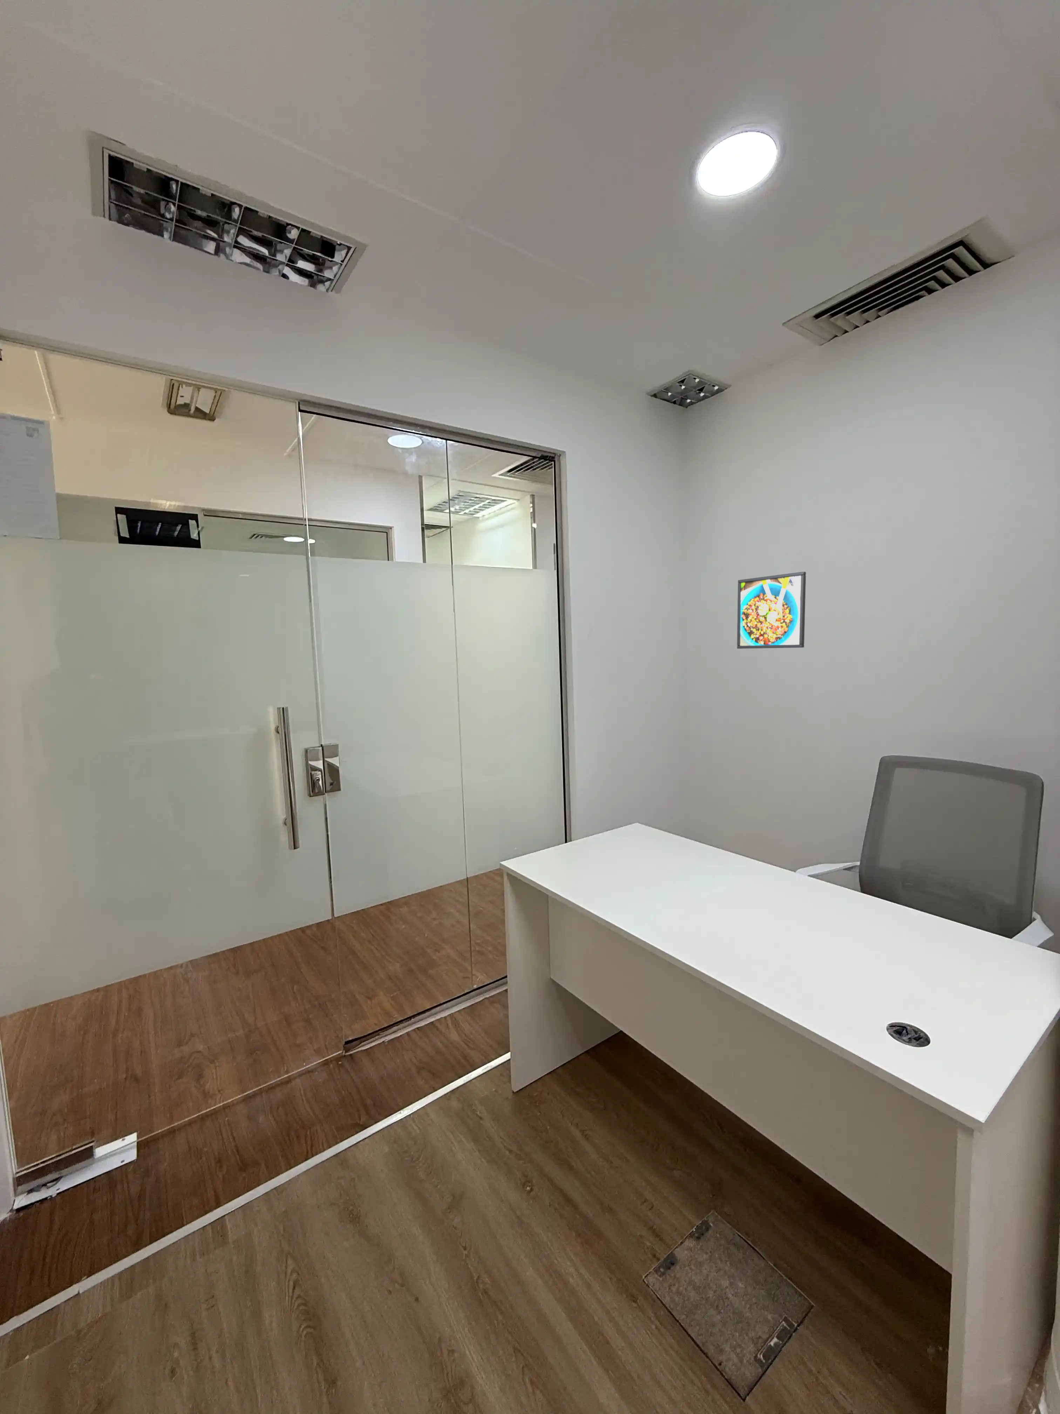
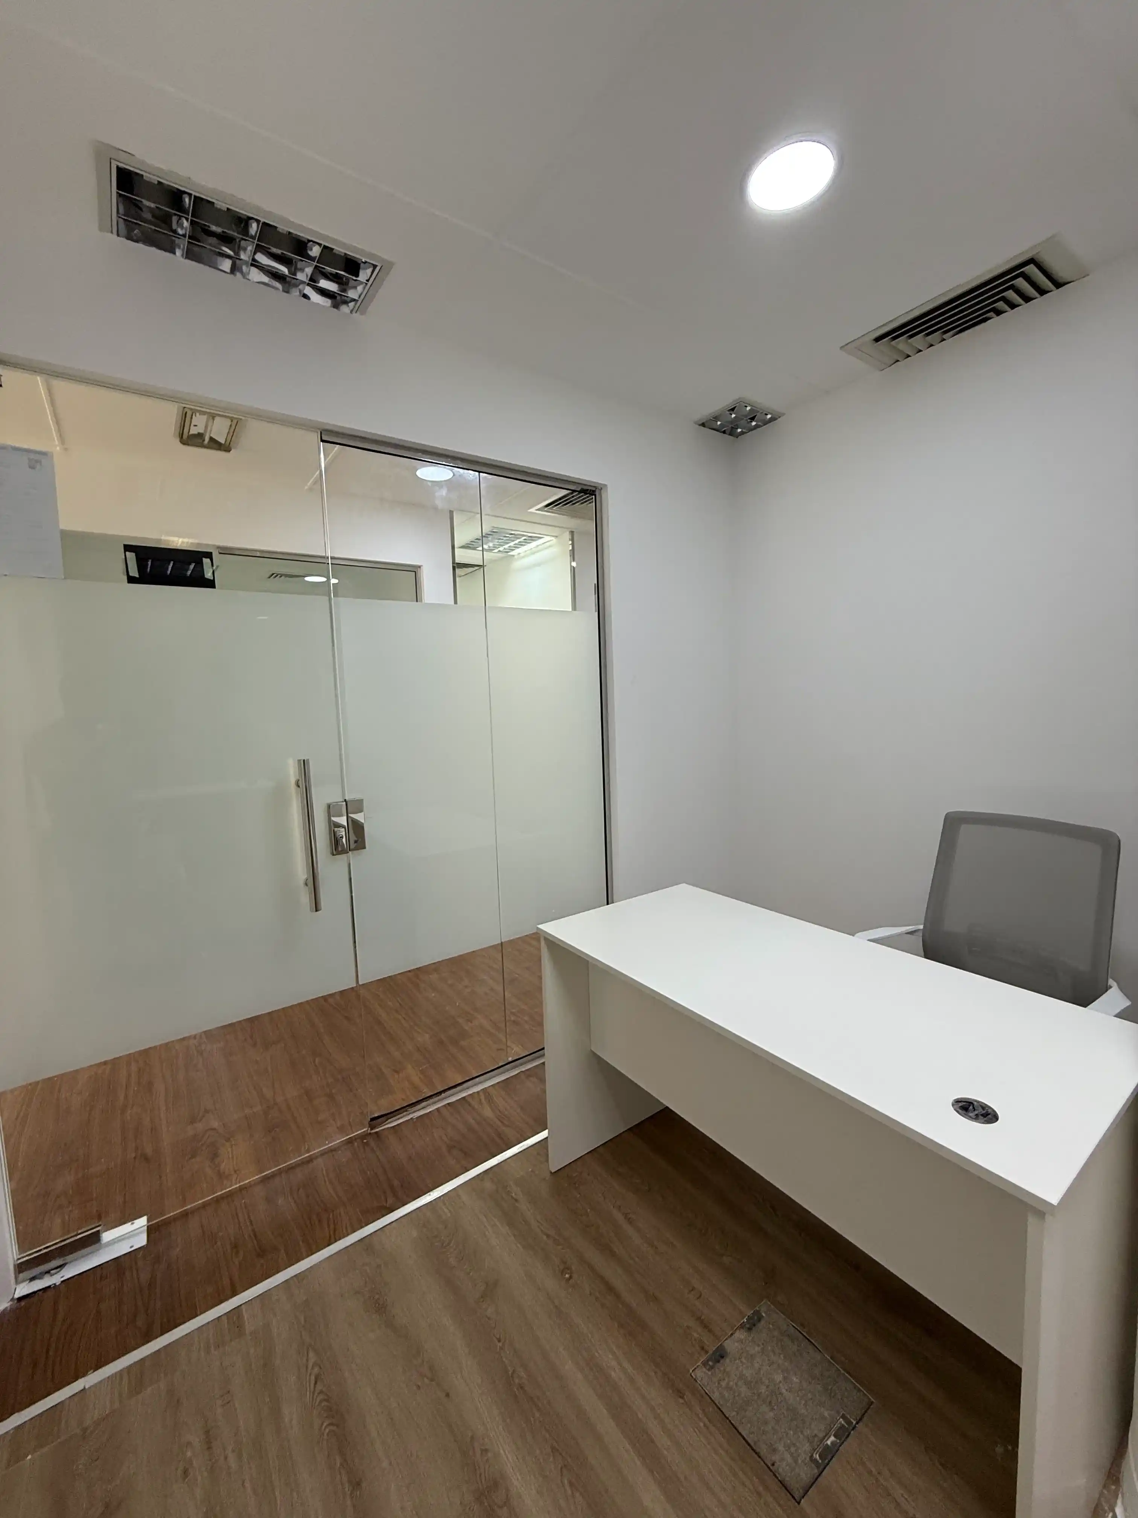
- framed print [737,571,806,649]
